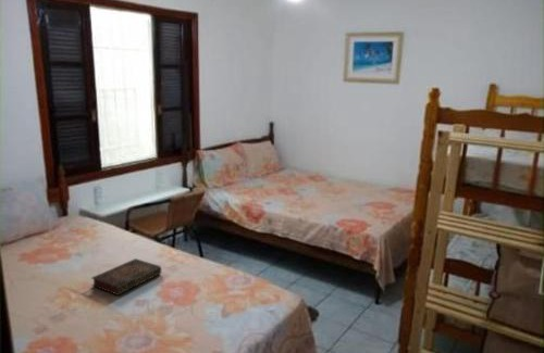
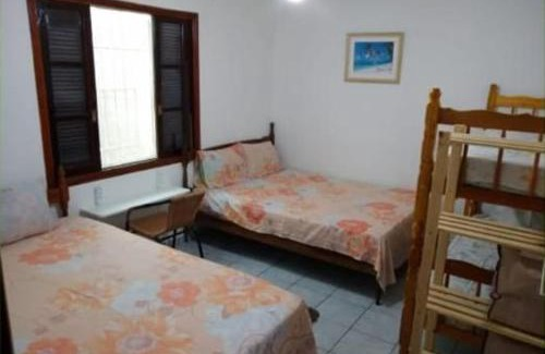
- book [90,257,162,297]
